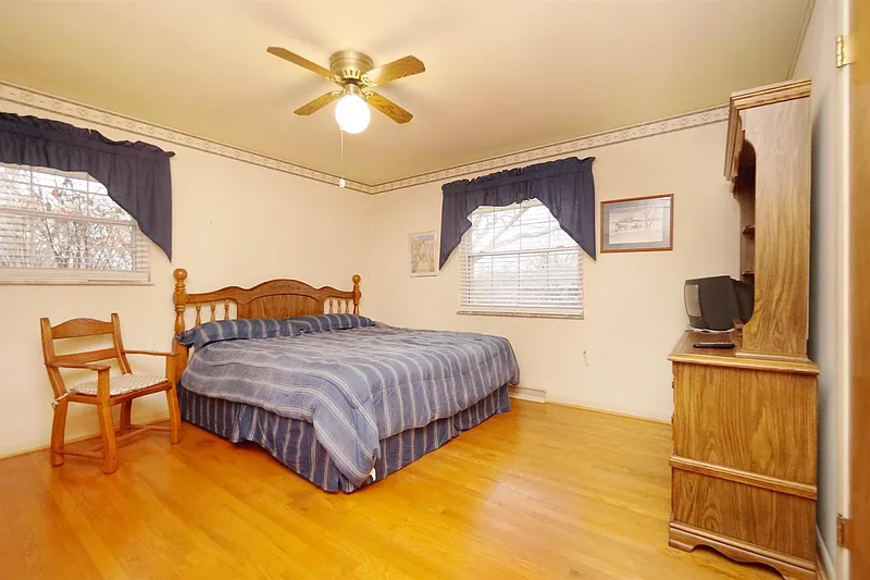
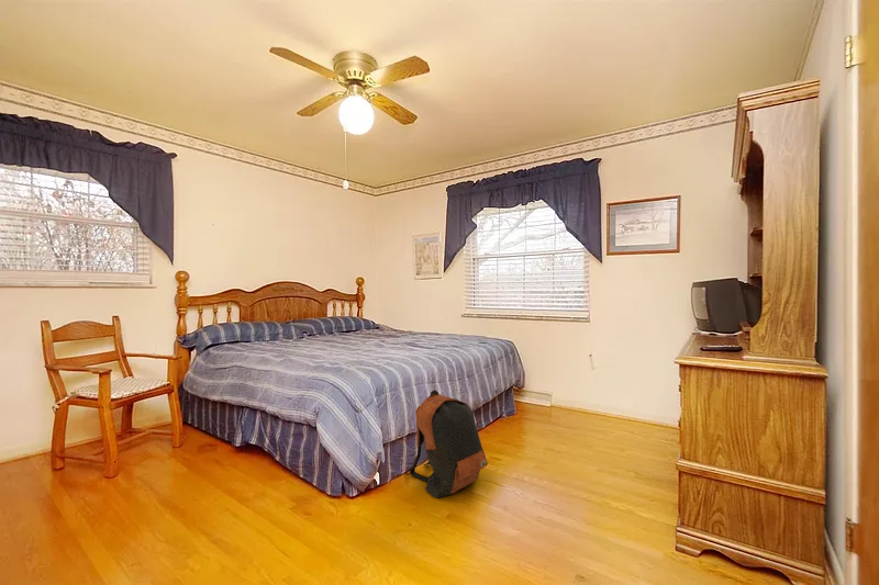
+ backpack [403,390,489,499]
